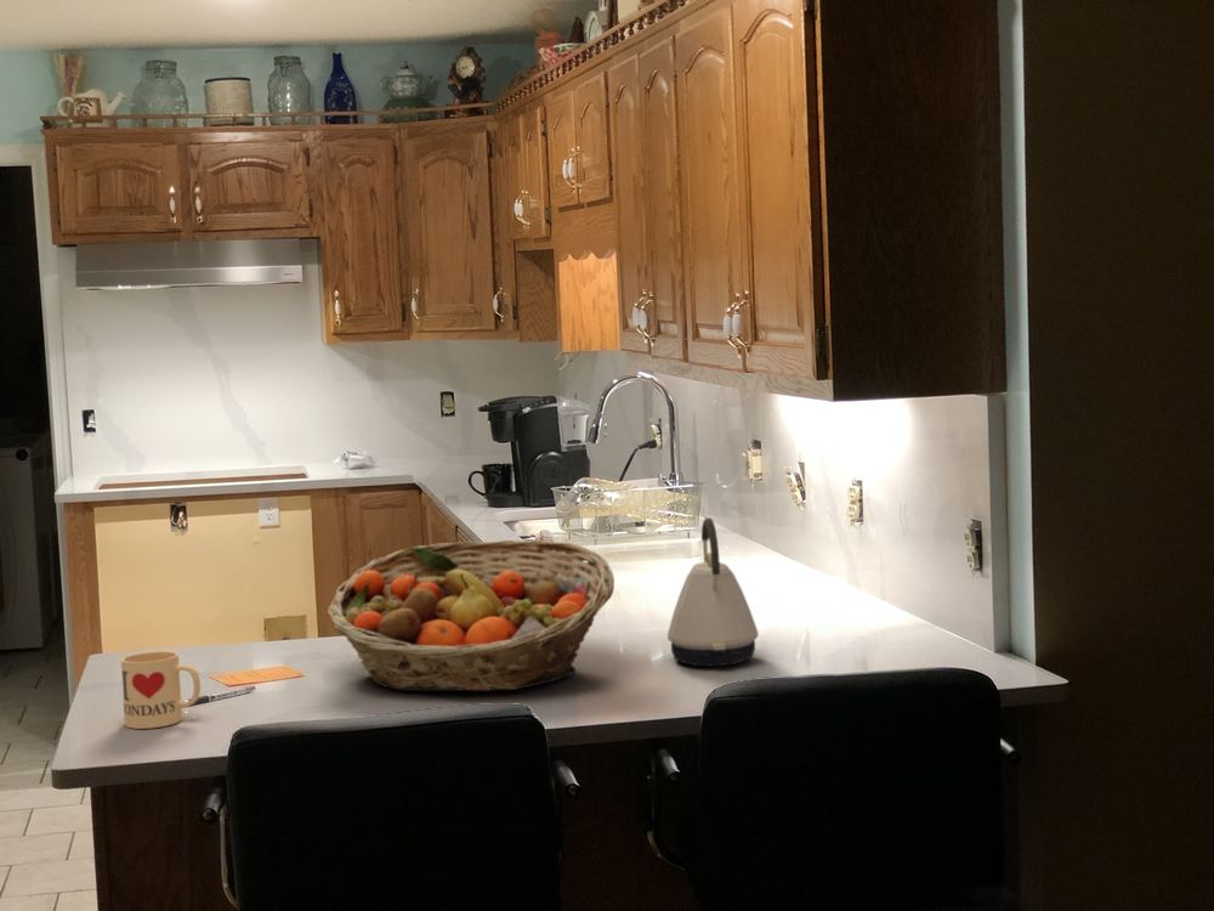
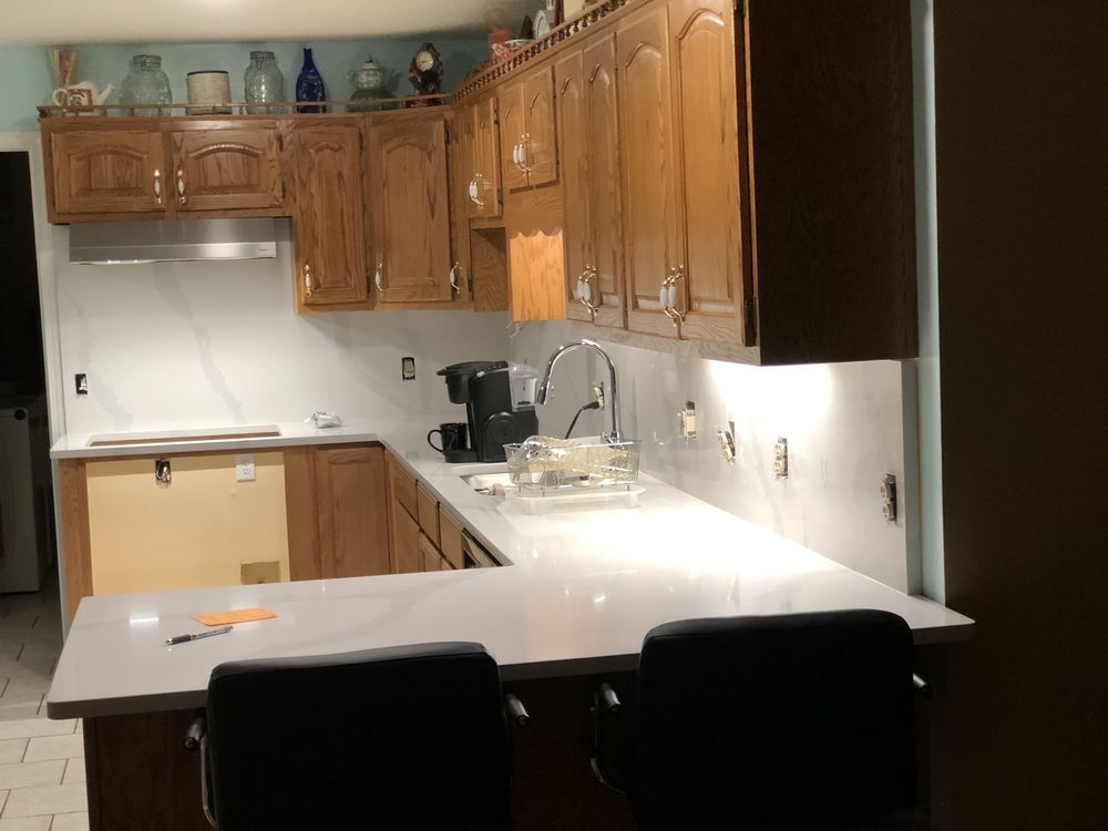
- mug [120,650,202,730]
- fruit basket [327,539,615,692]
- kettle [666,516,759,668]
